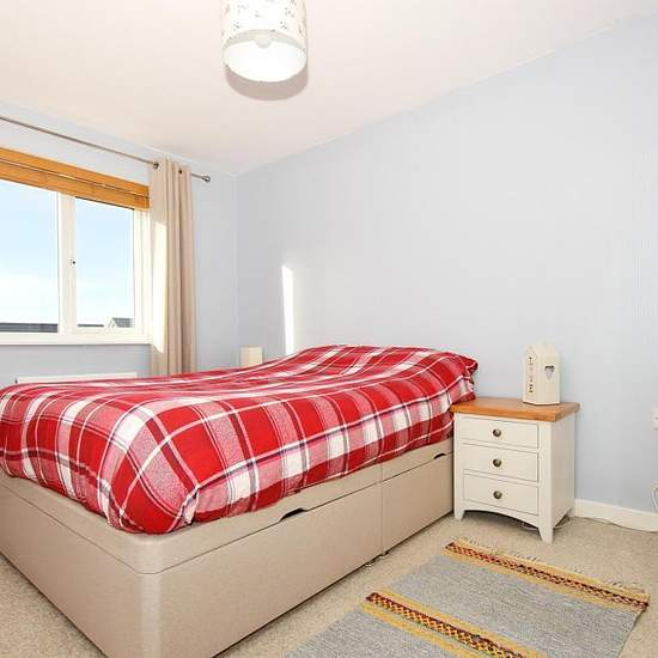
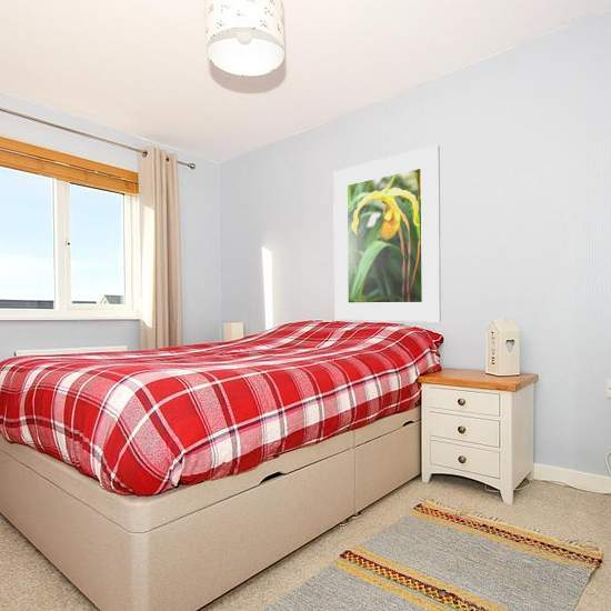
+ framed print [332,143,442,322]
